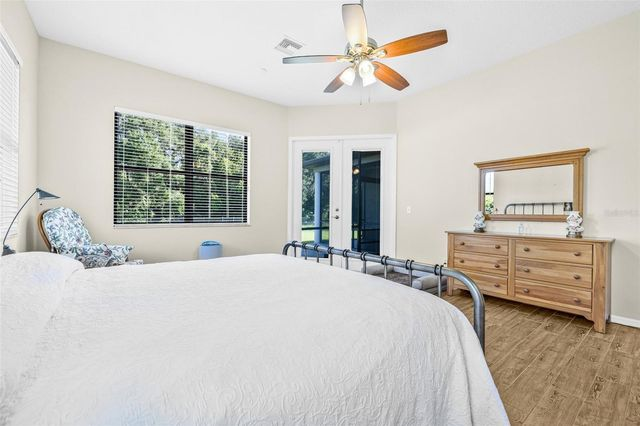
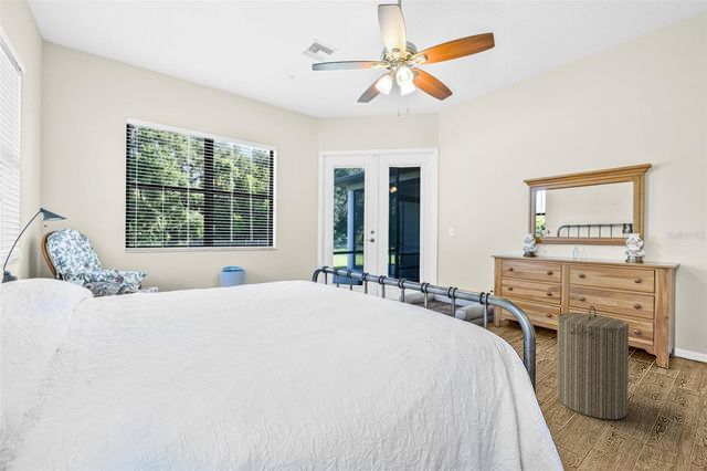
+ laundry hamper [556,304,631,420]
